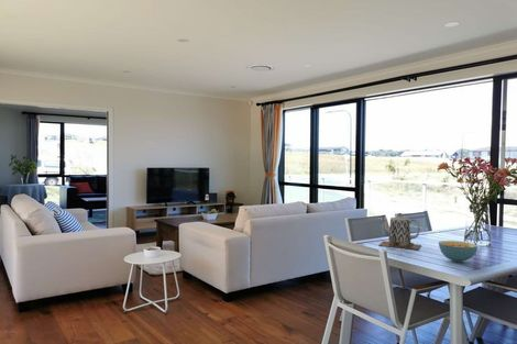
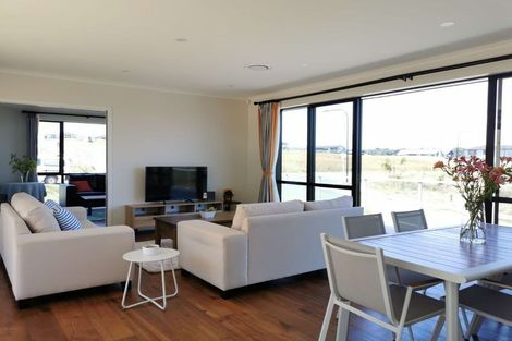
- teapot [377,212,421,251]
- cereal bowl [438,240,479,264]
